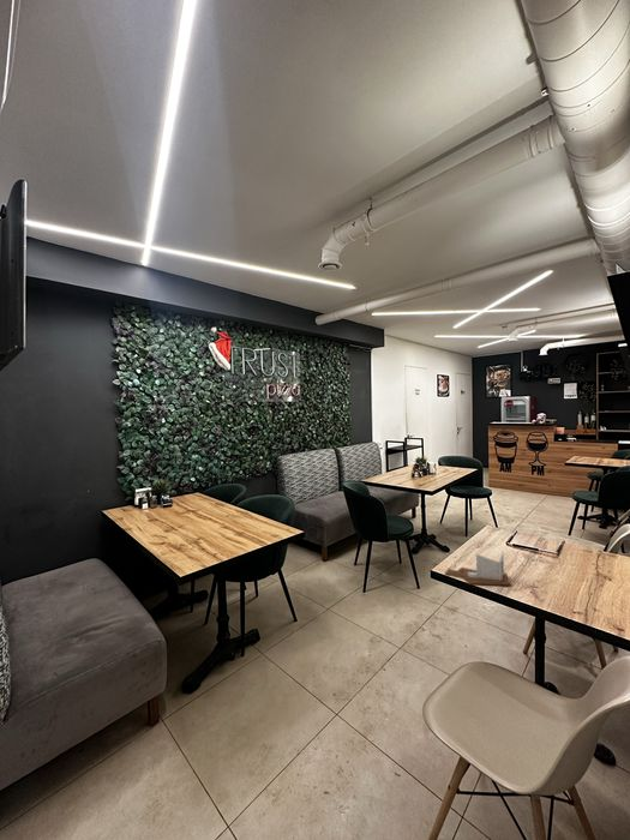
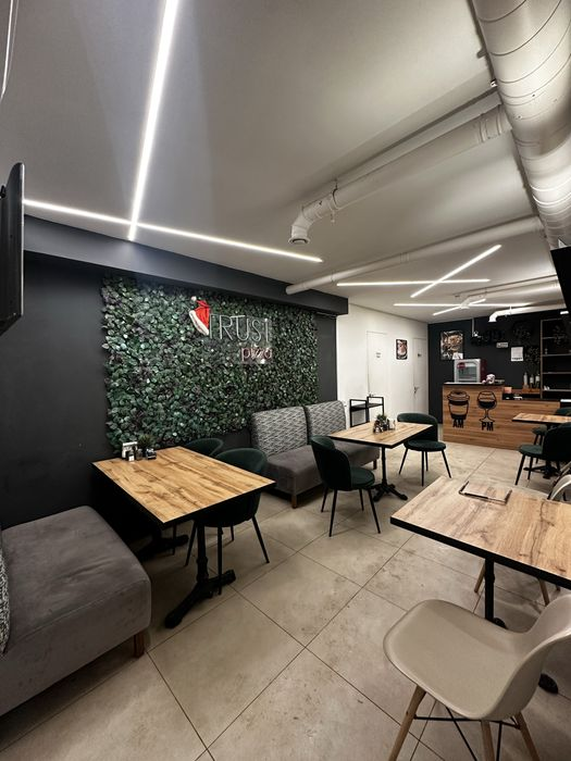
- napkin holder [444,551,512,587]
